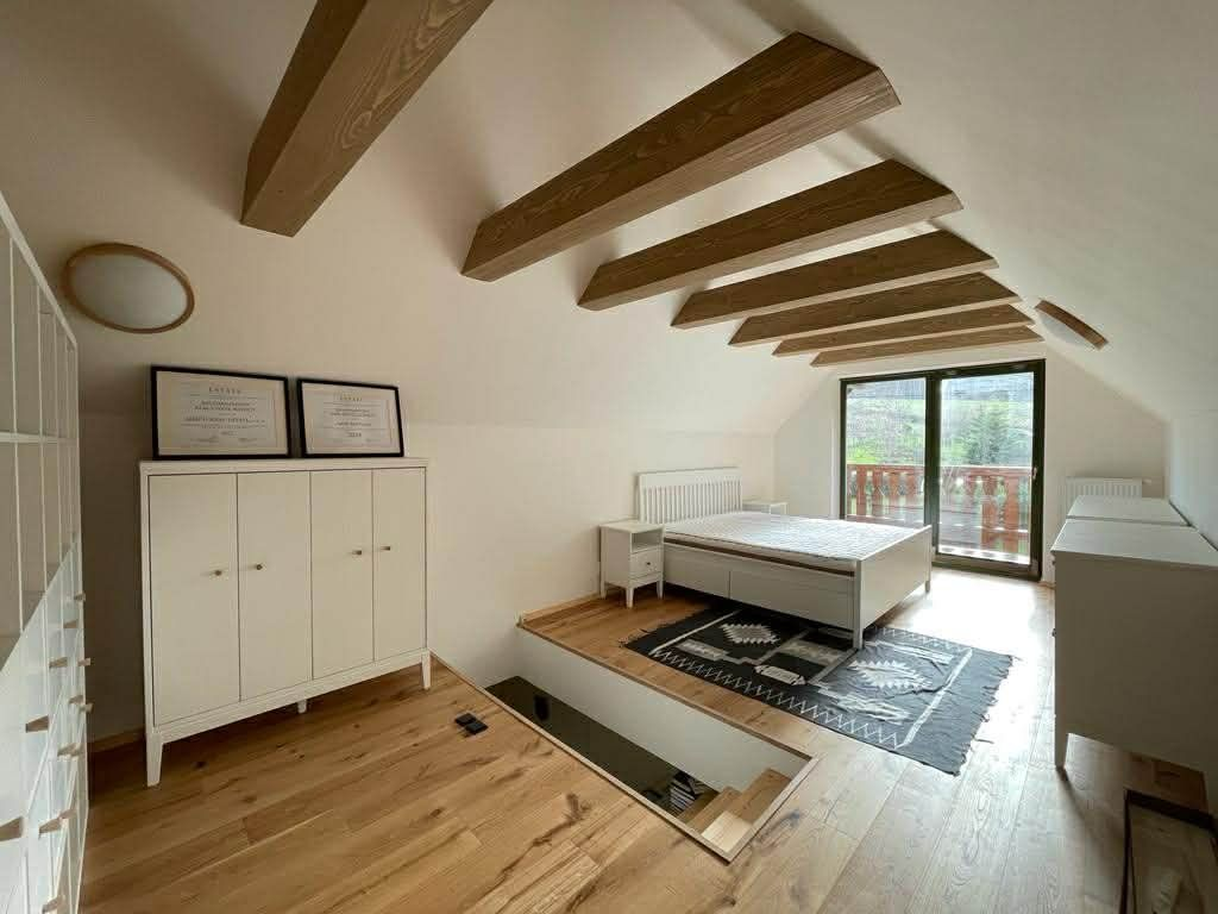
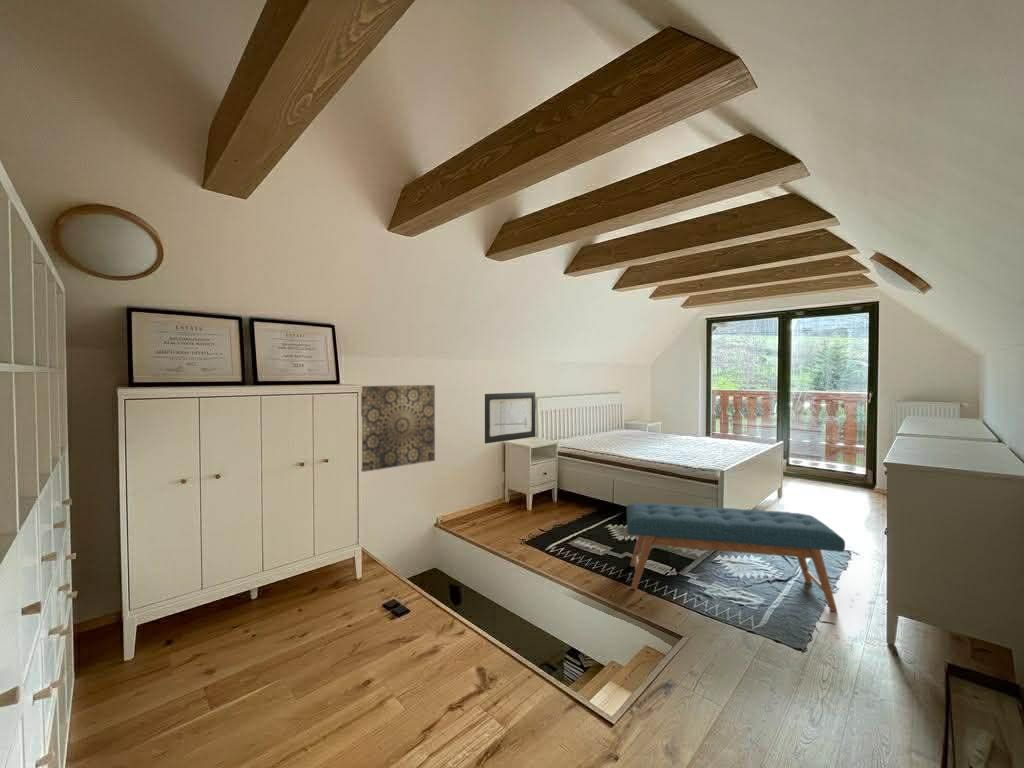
+ wall art [484,391,536,444]
+ bench [626,502,846,612]
+ wall art [360,384,436,473]
